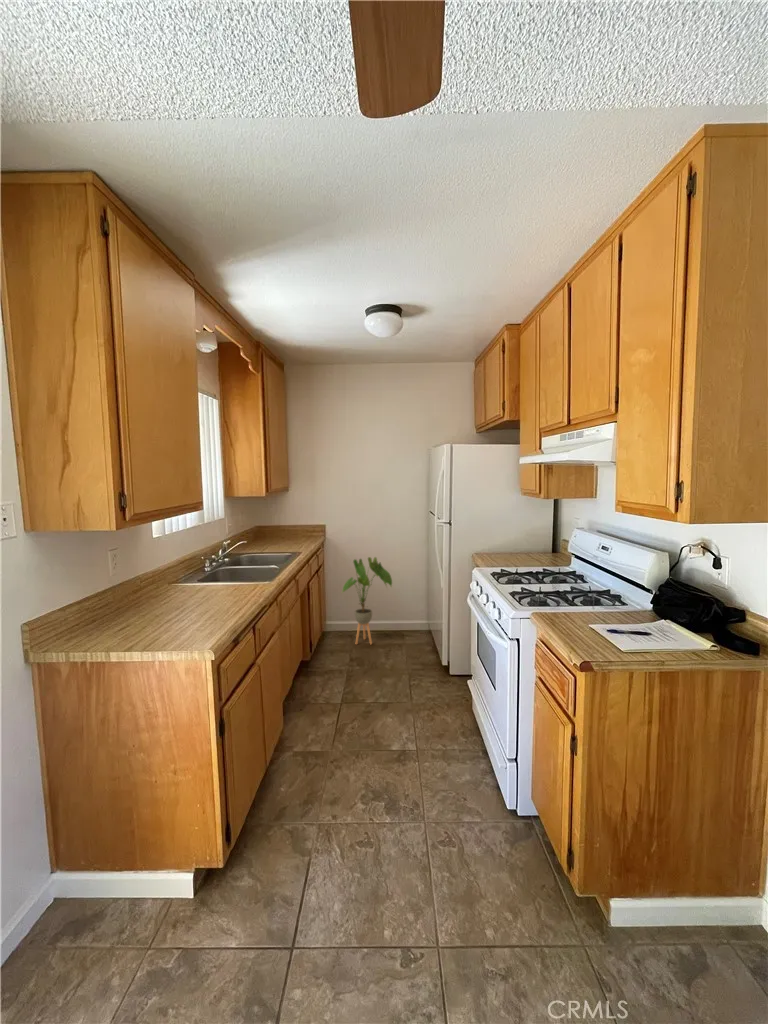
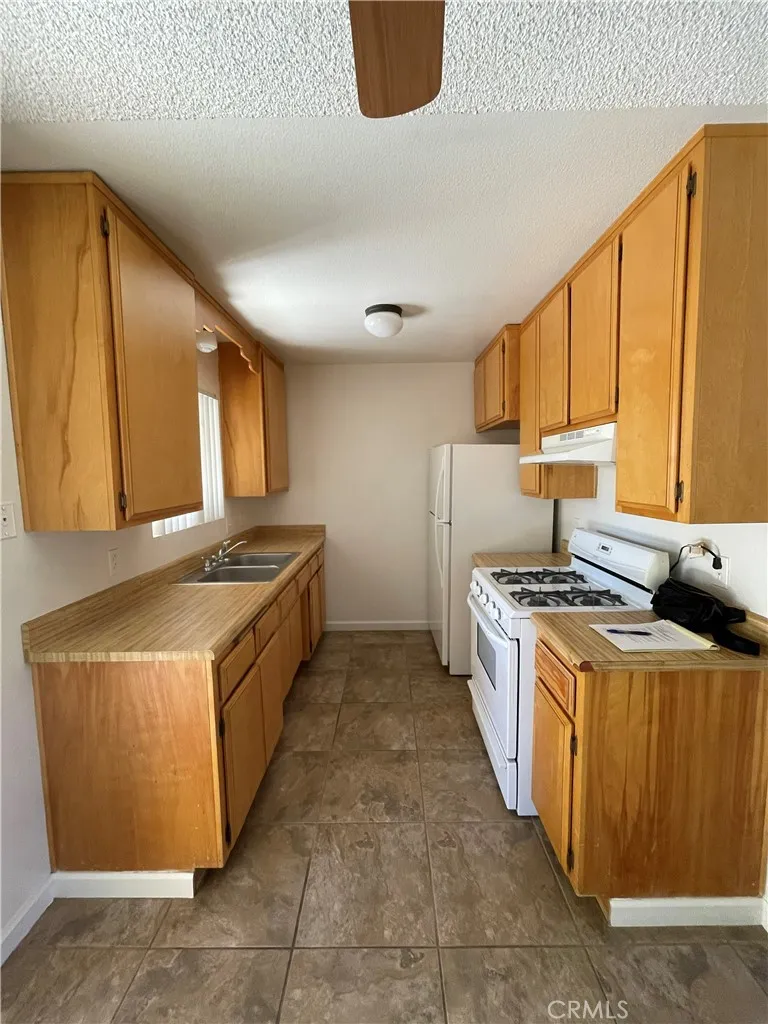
- house plant [341,556,393,645]
